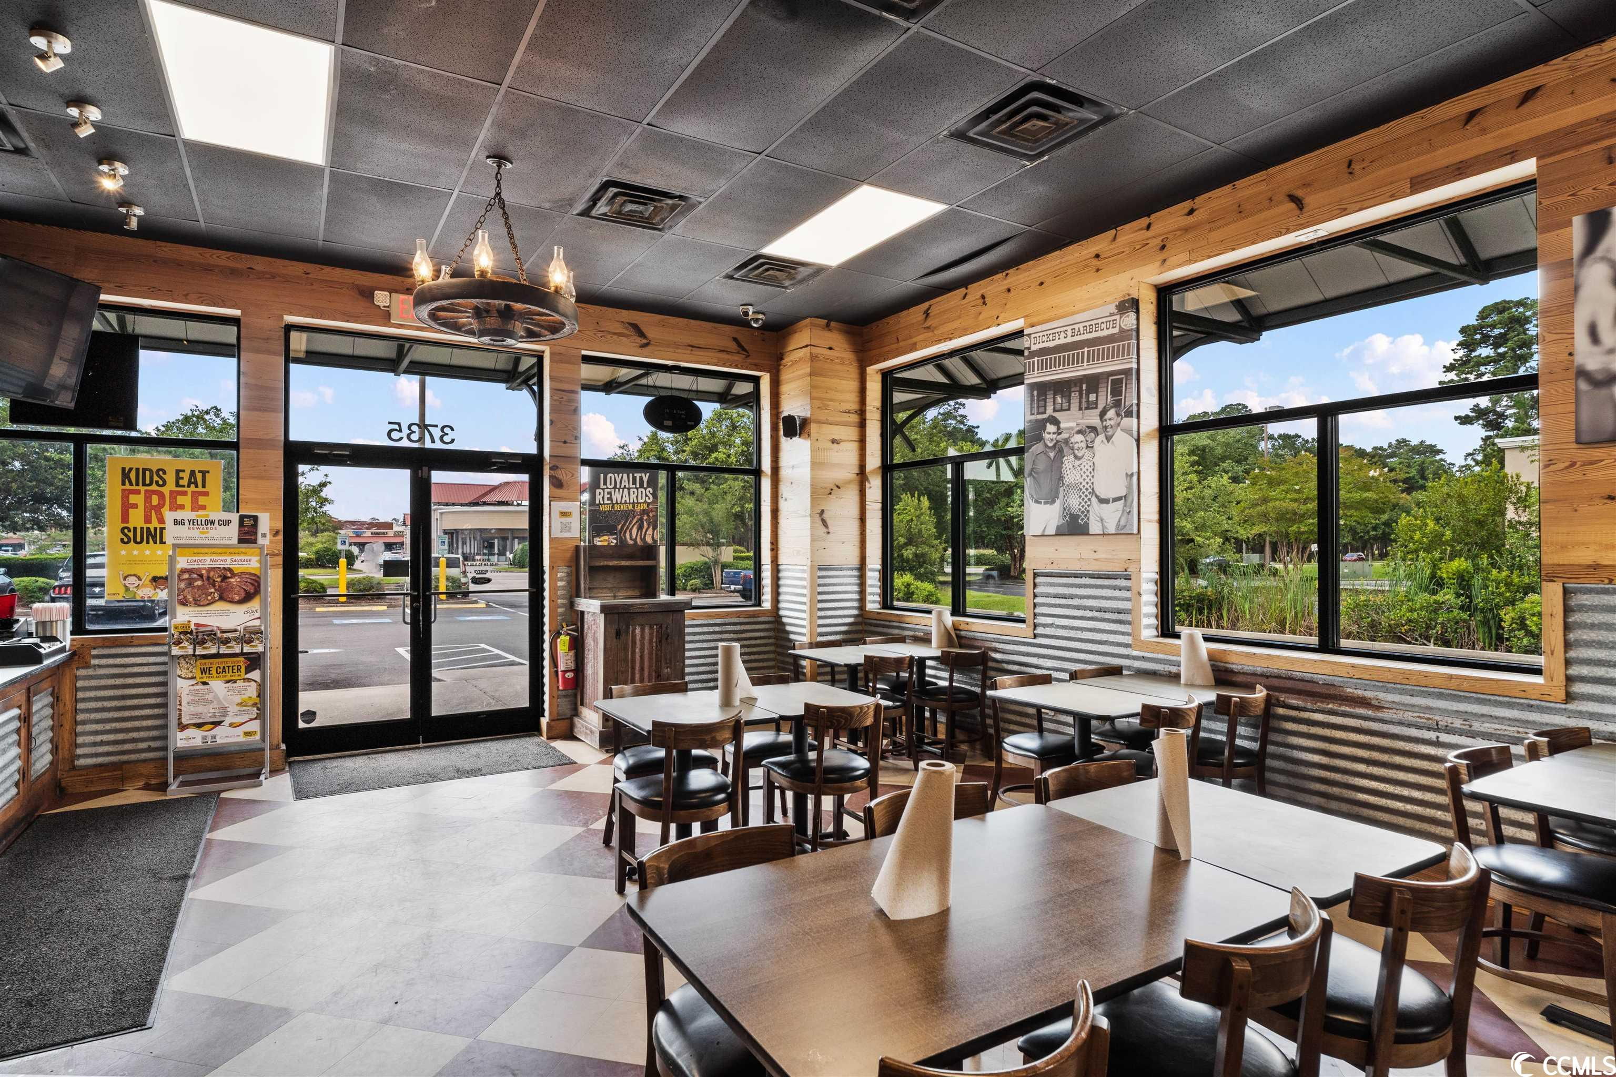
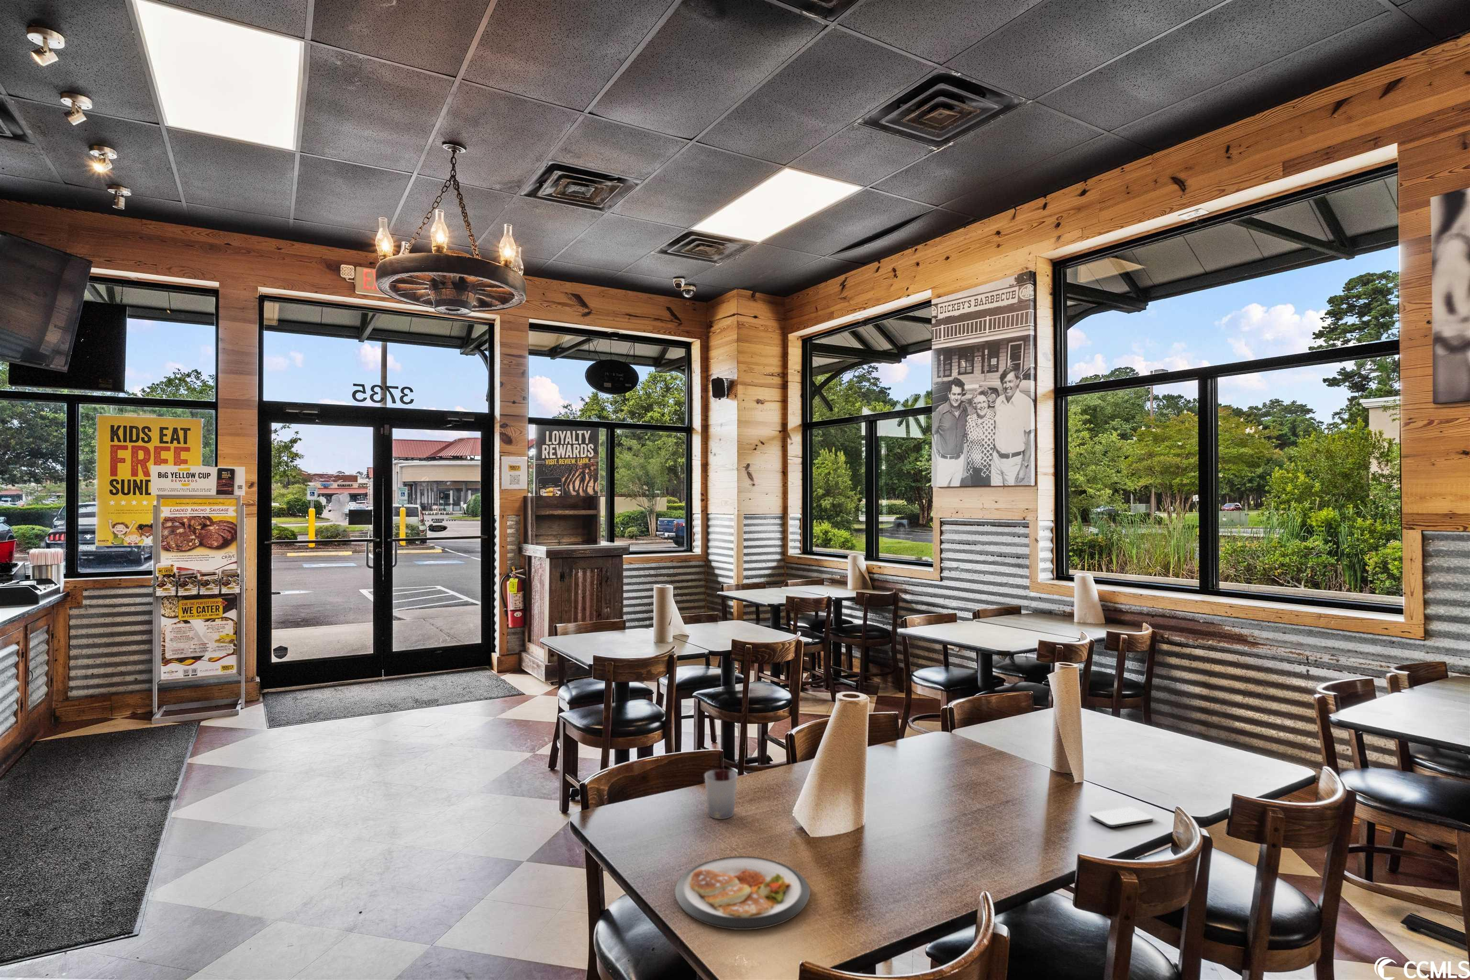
+ cup [704,769,738,819]
+ smartphone [1089,807,1154,828]
+ dish [675,855,810,931]
